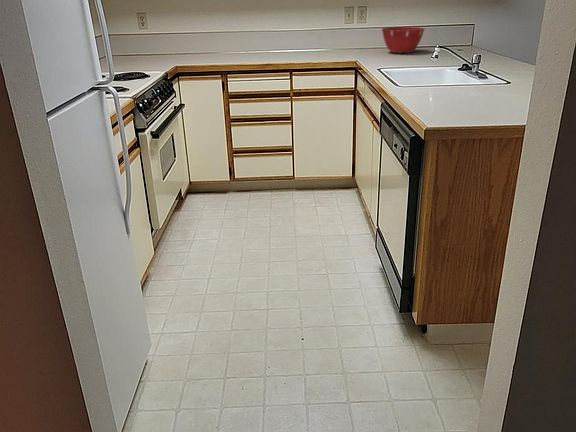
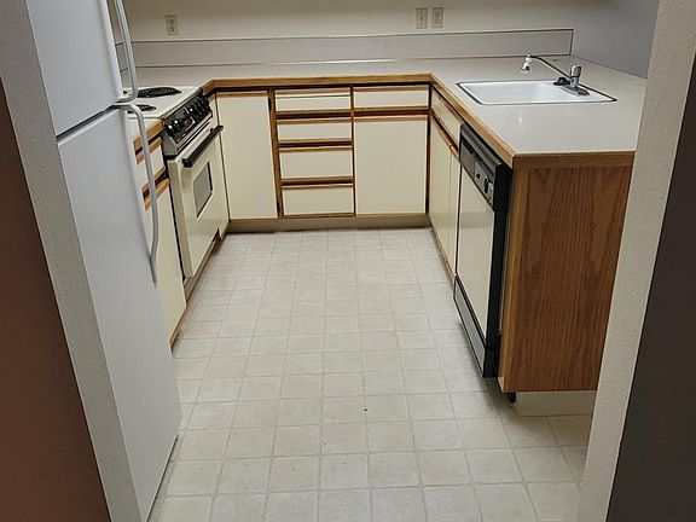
- mixing bowl [381,26,426,54]
